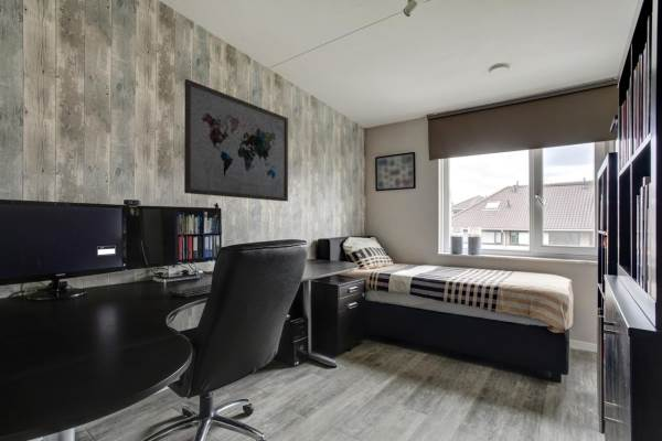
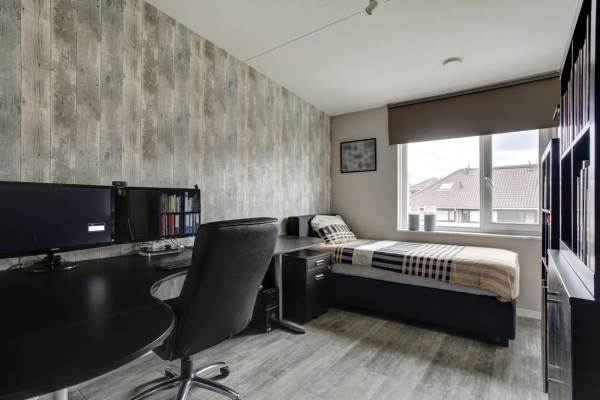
- wall art [183,78,289,203]
